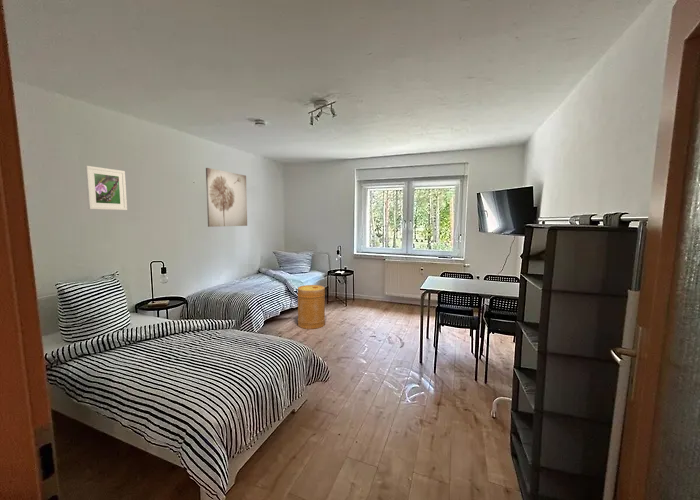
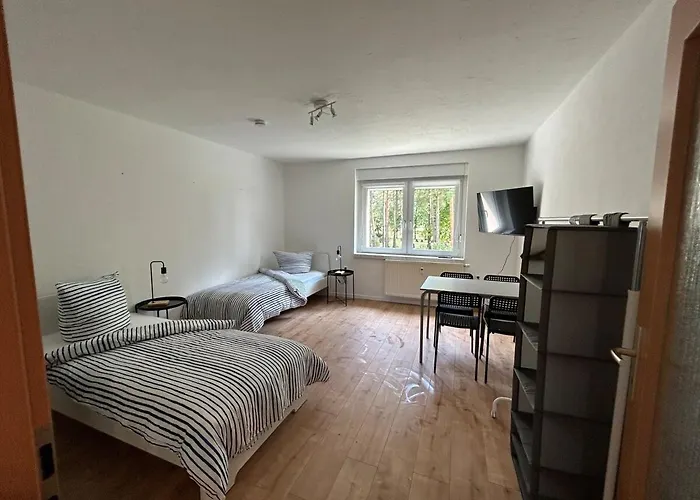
- basket [296,284,326,330]
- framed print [84,165,128,211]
- wall art [205,167,248,228]
